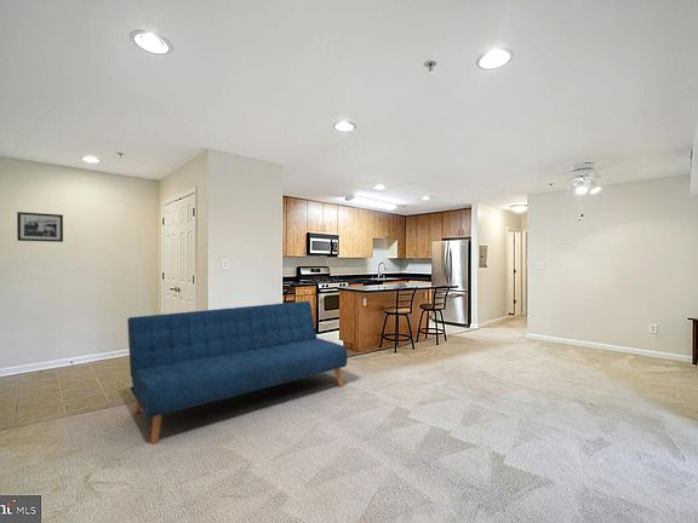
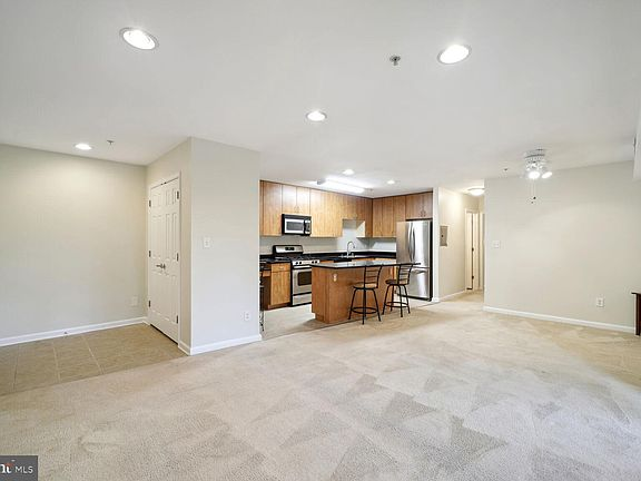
- sofa [126,300,349,446]
- picture frame [16,211,64,243]
